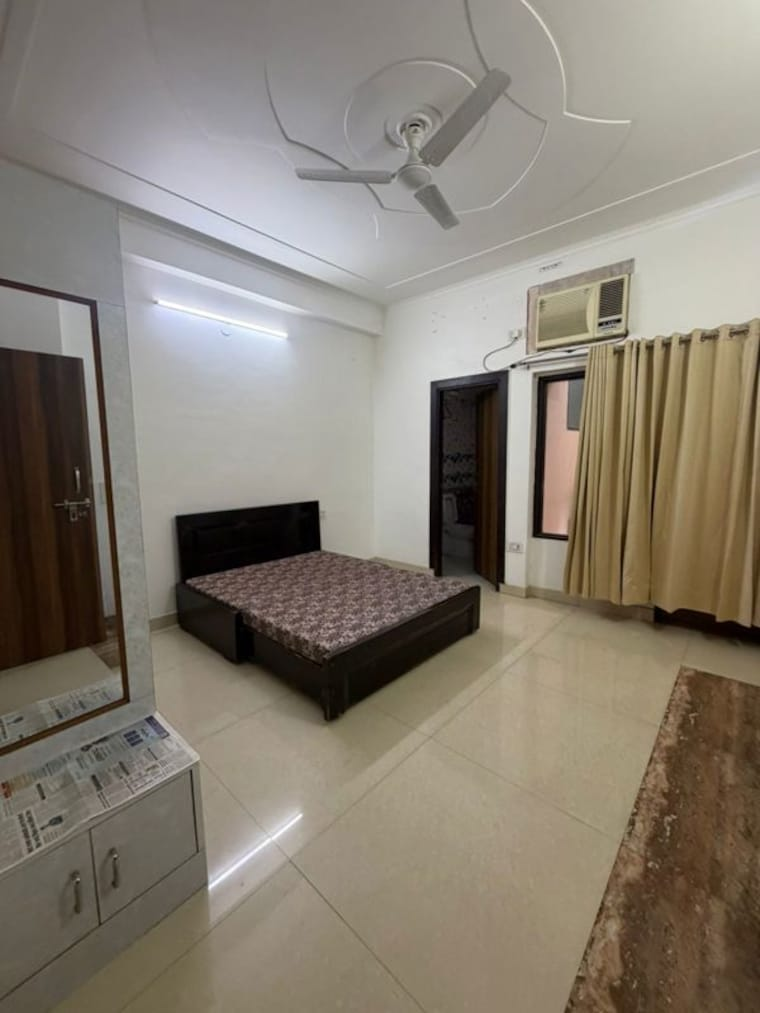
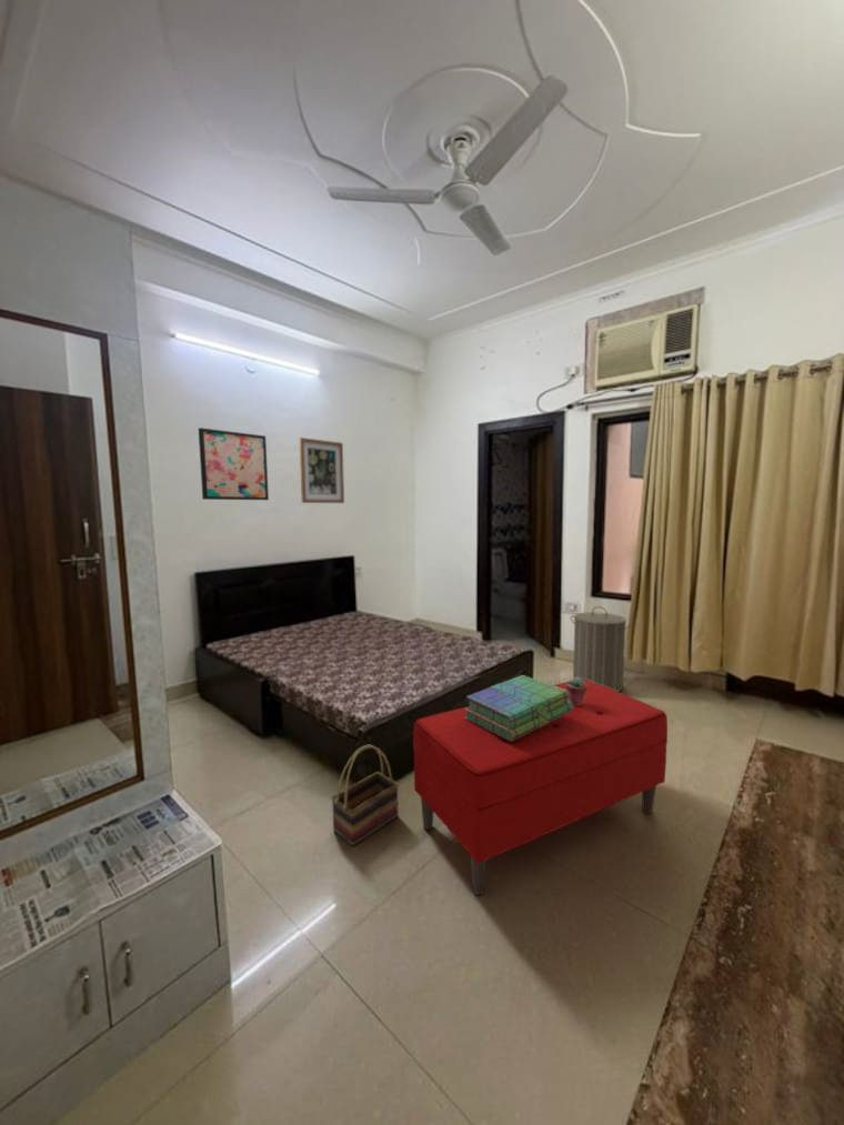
+ wall art [198,426,270,501]
+ potted succulent [566,677,587,705]
+ wall art [299,436,345,504]
+ basket [330,744,400,846]
+ stack of books [464,674,573,742]
+ bench [412,679,669,896]
+ laundry hamper [570,605,633,692]
